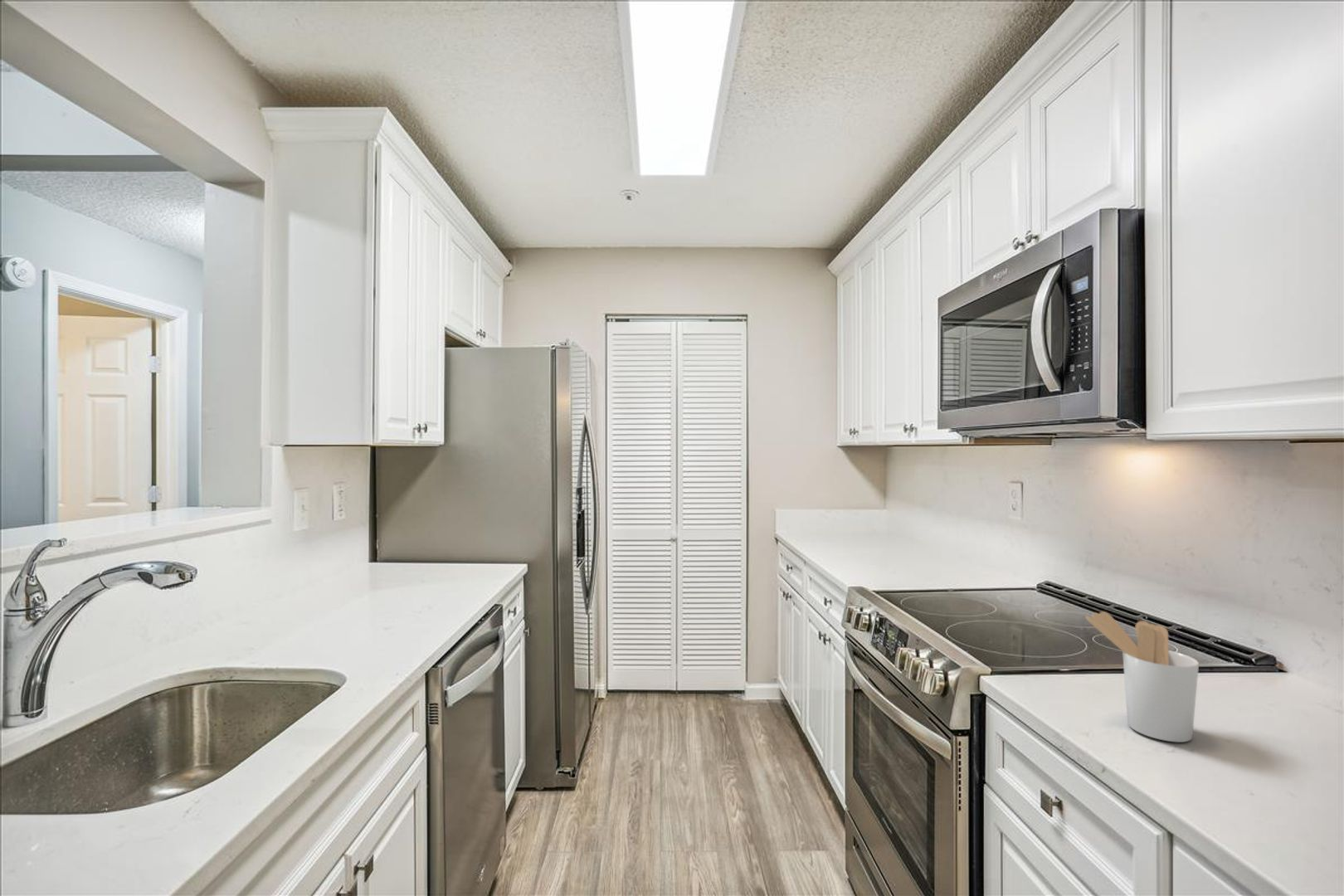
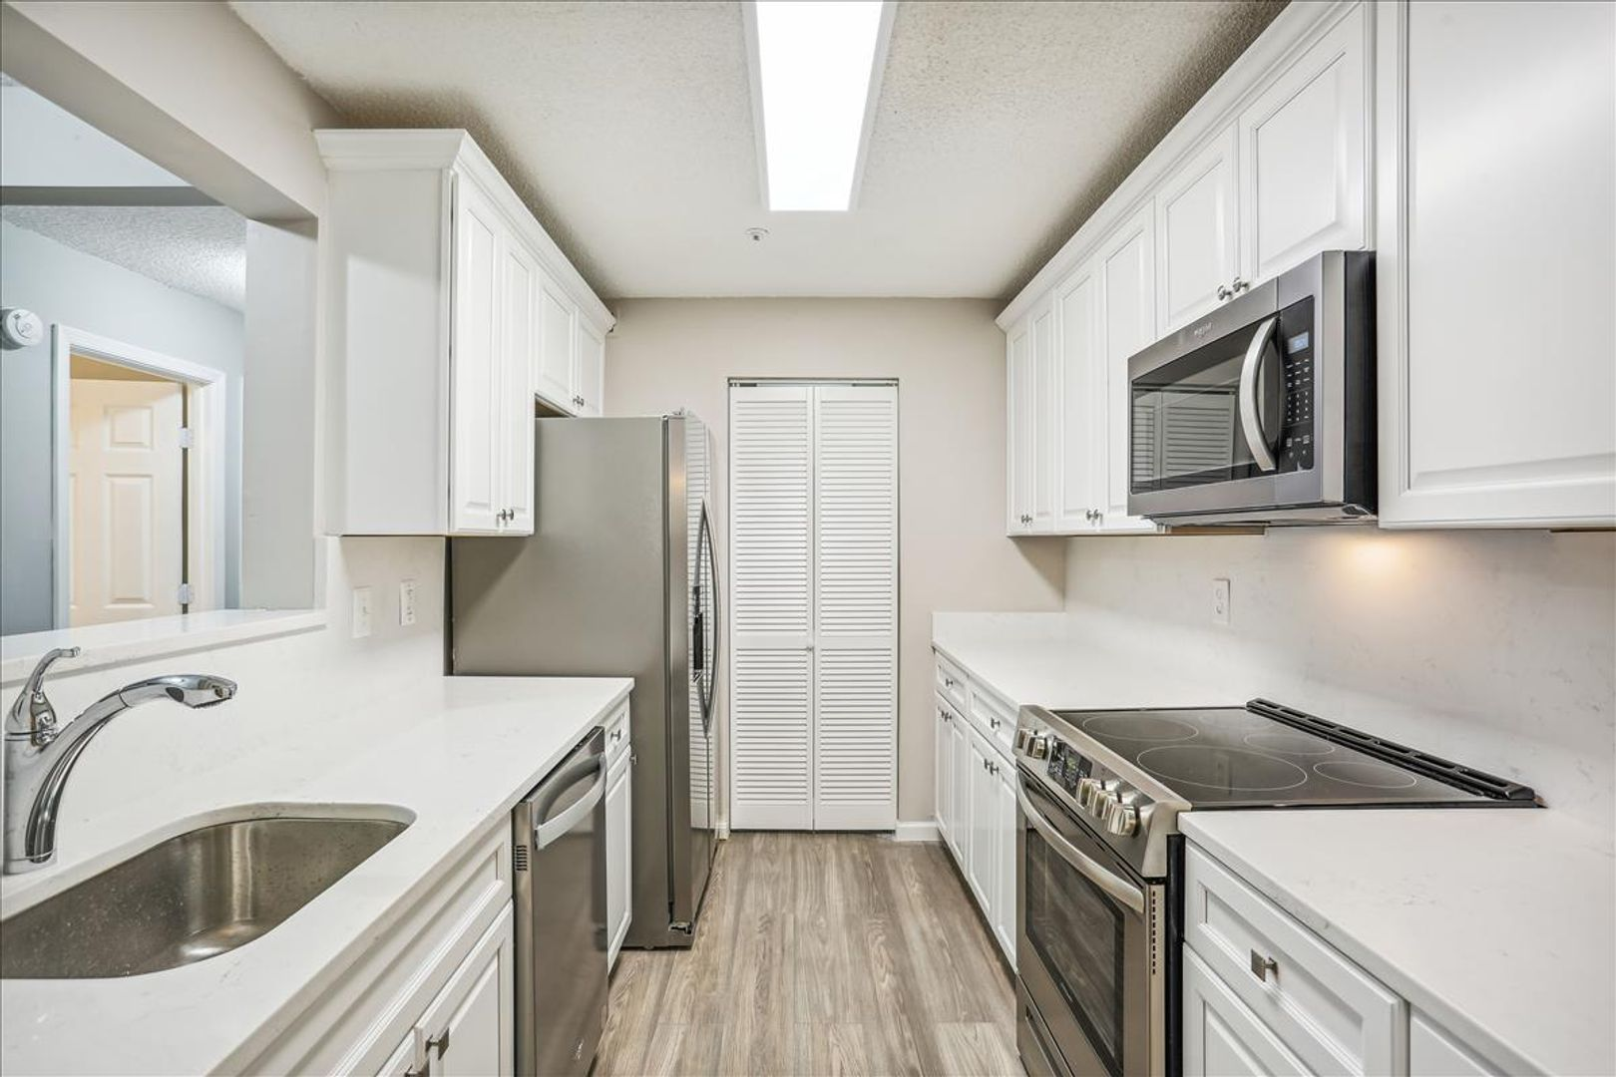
- utensil holder [1085,611,1200,743]
